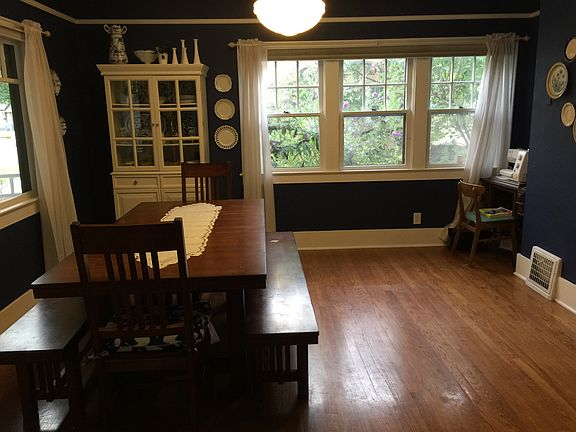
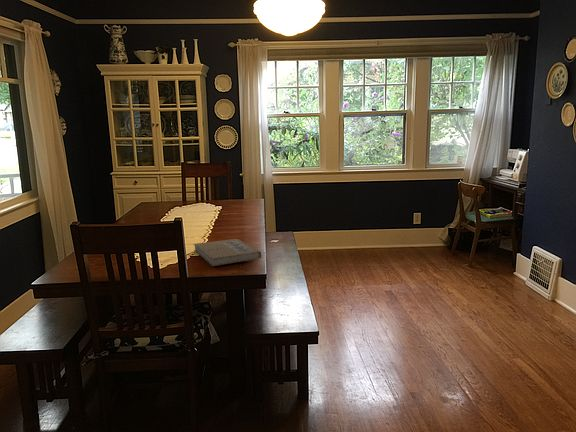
+ book [193,238,262,267]
